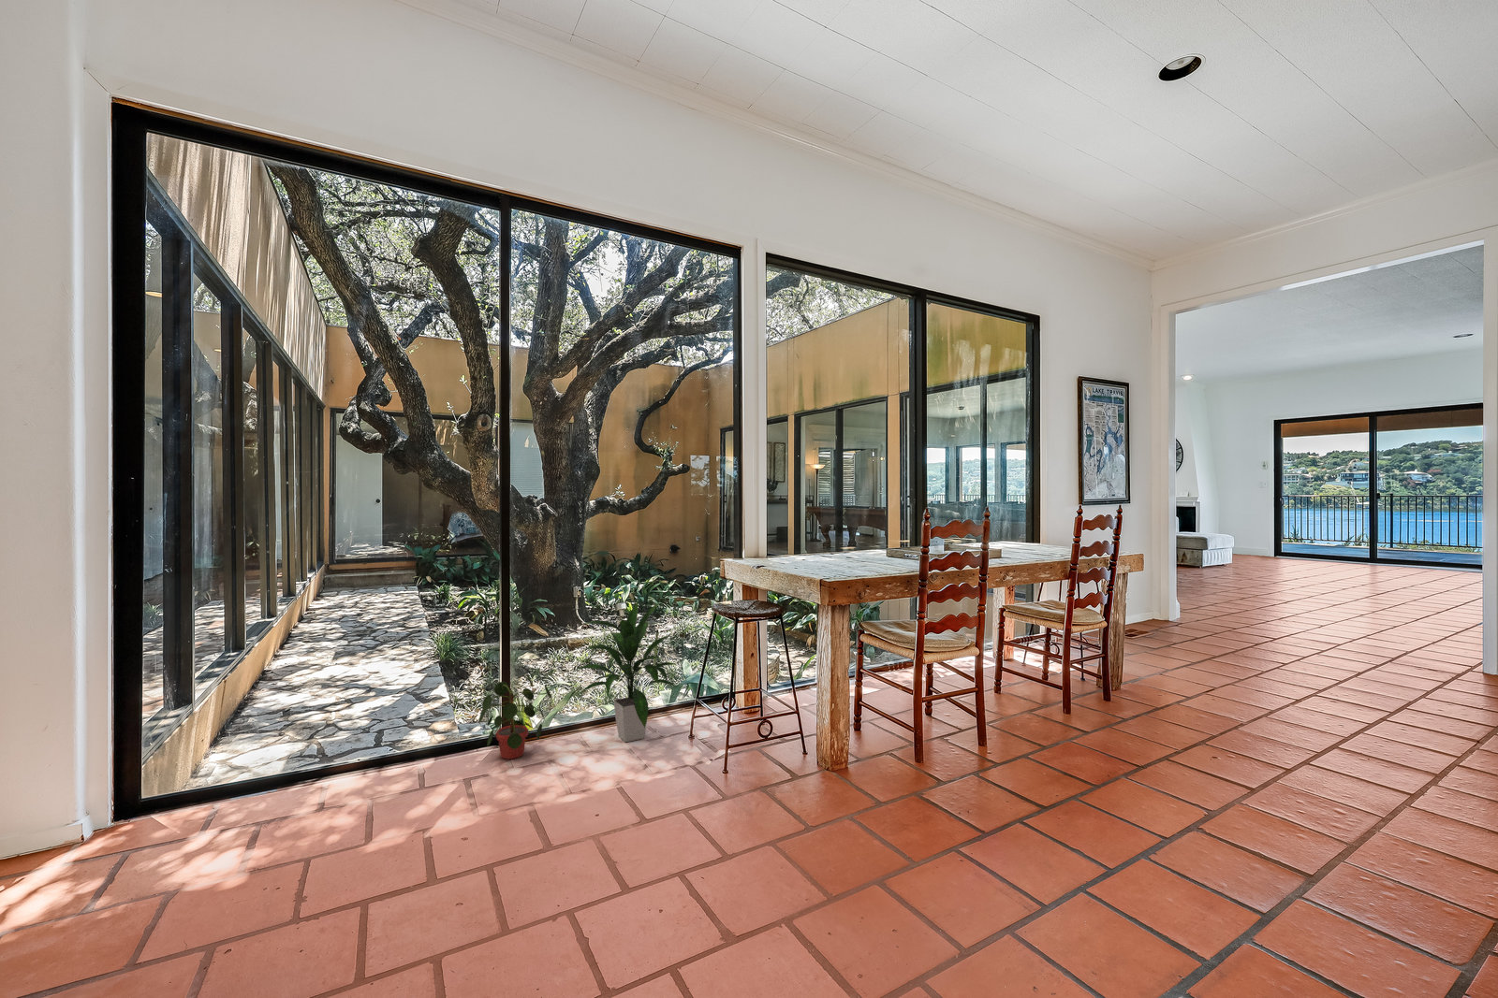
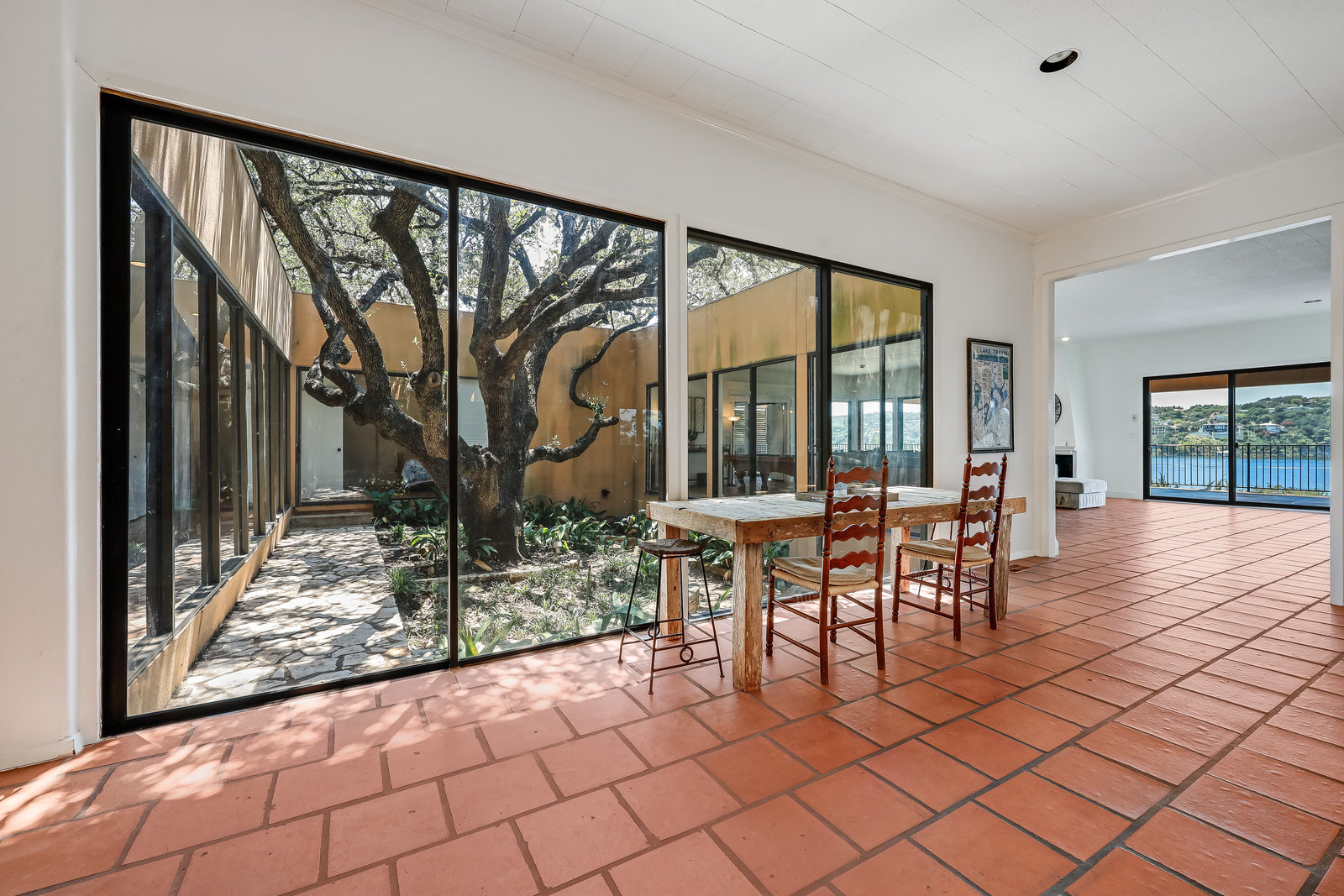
- potted plant [478,673,553,761]
- indoor plant [571,600,679,743]
